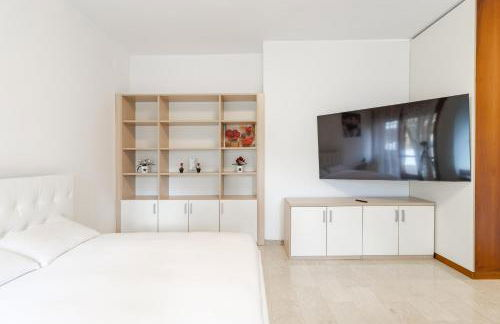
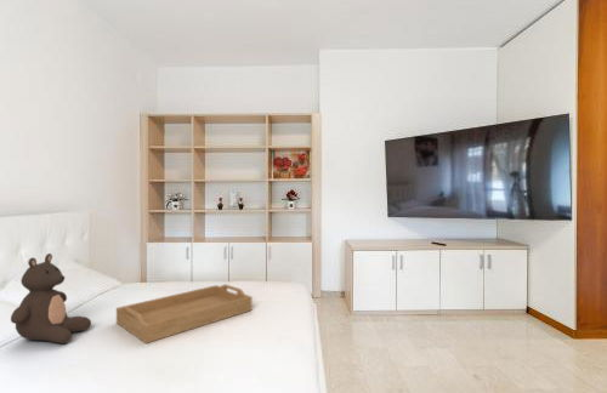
+ teddy bear [10,252,92,344]
+ serving tray [115,284,253,344]
